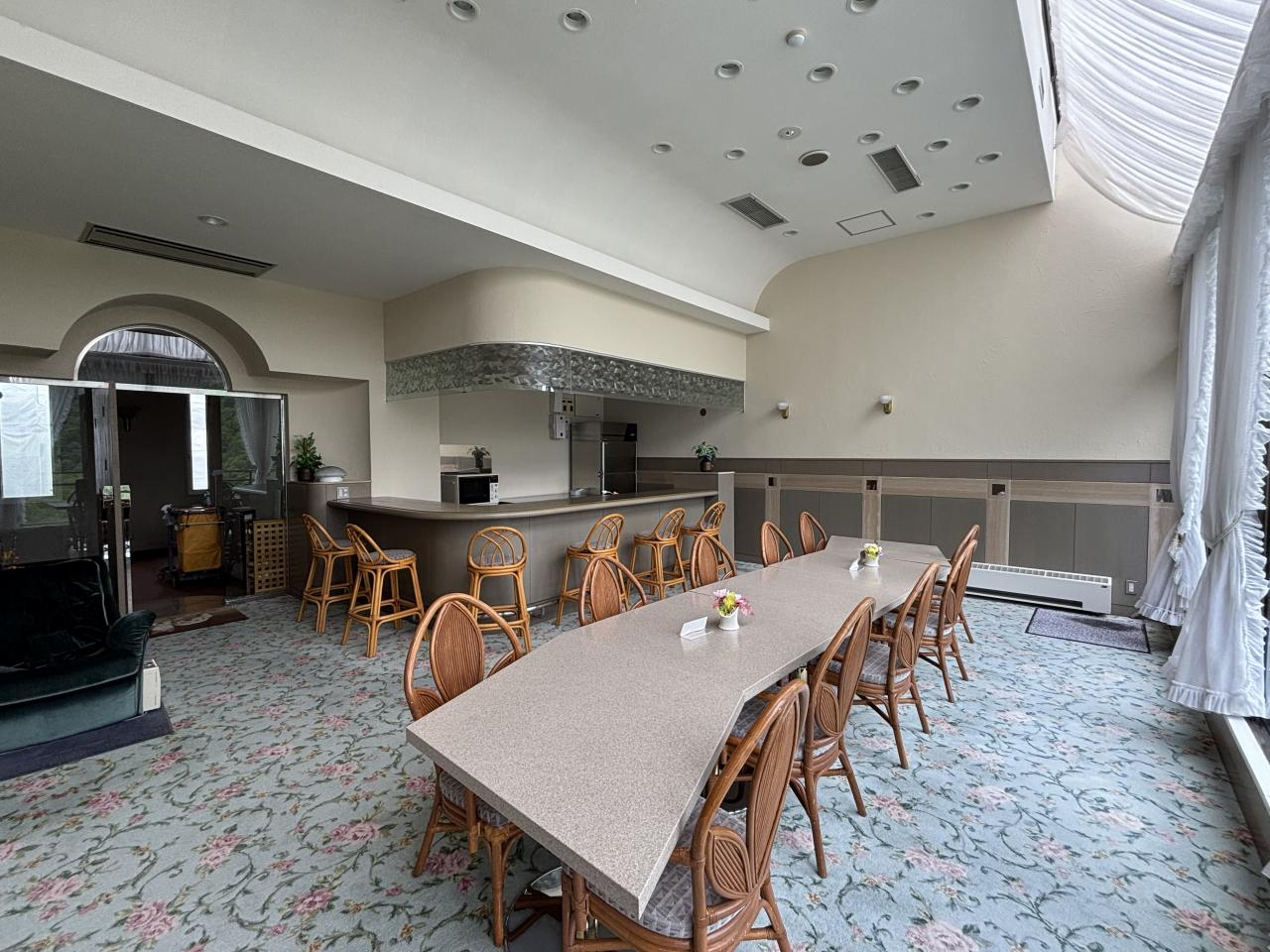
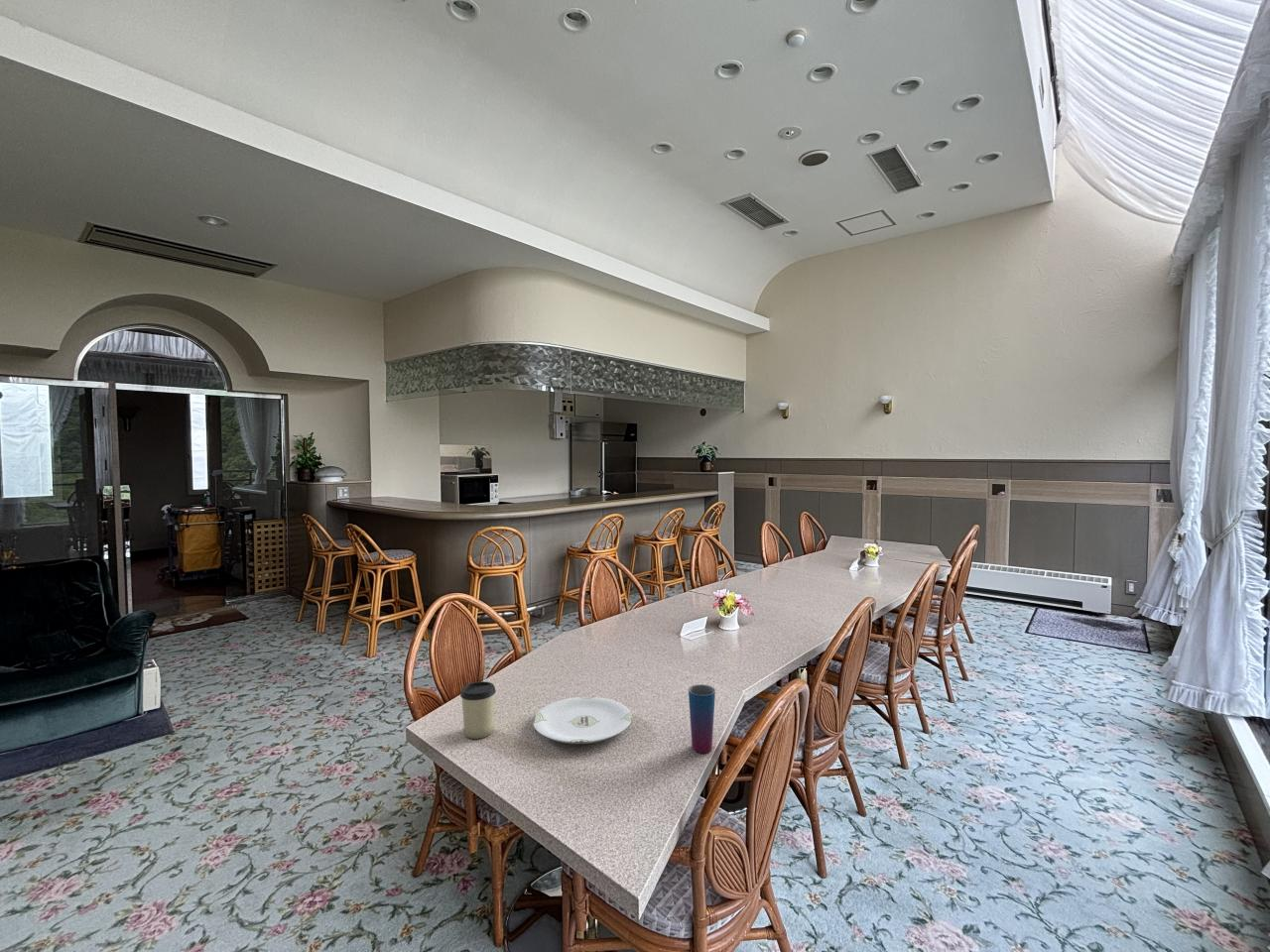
+ cup [459,680,497,740]
+ plate [532,696,633,745]
+ cup [688,683,716,754]
